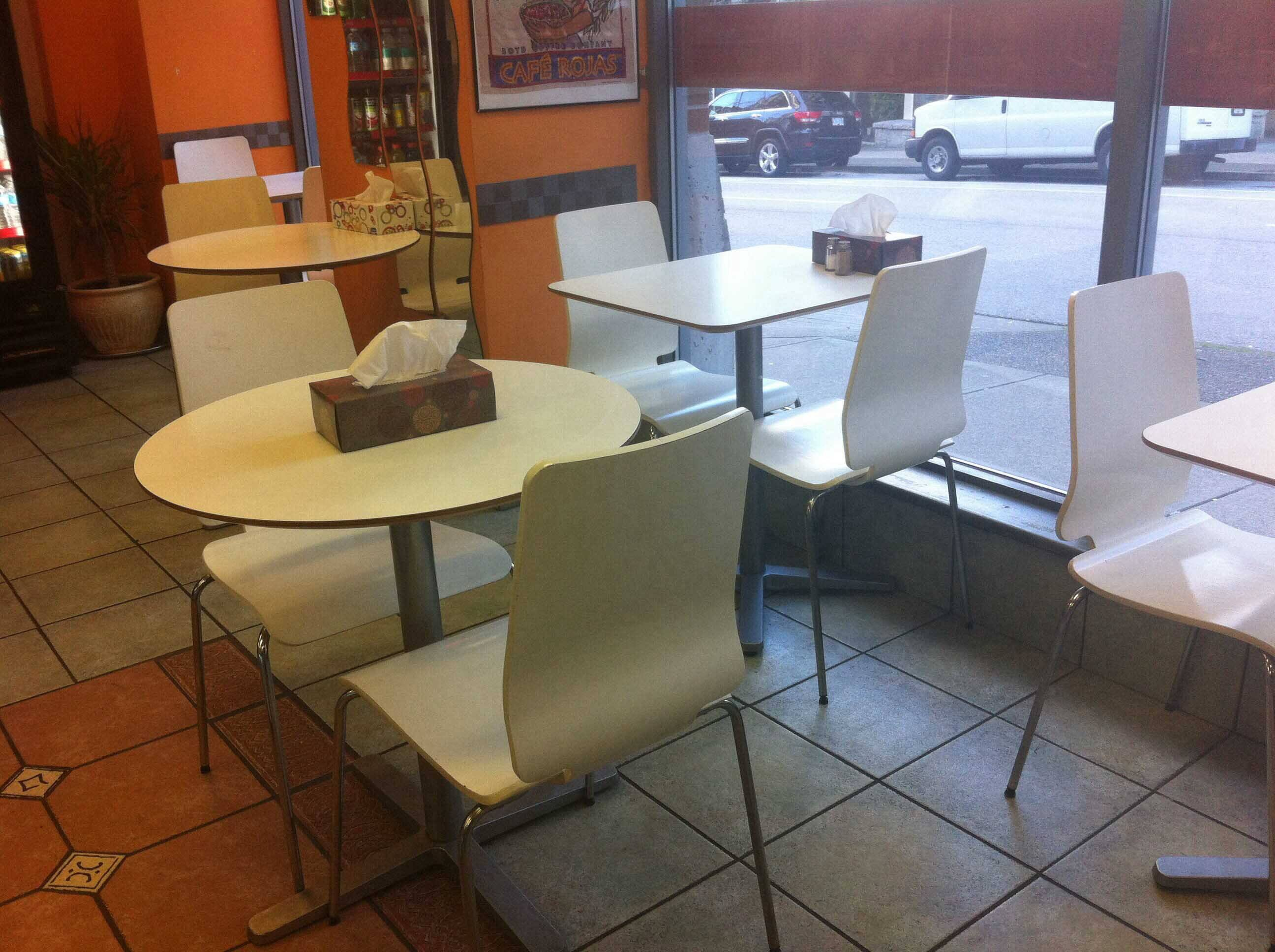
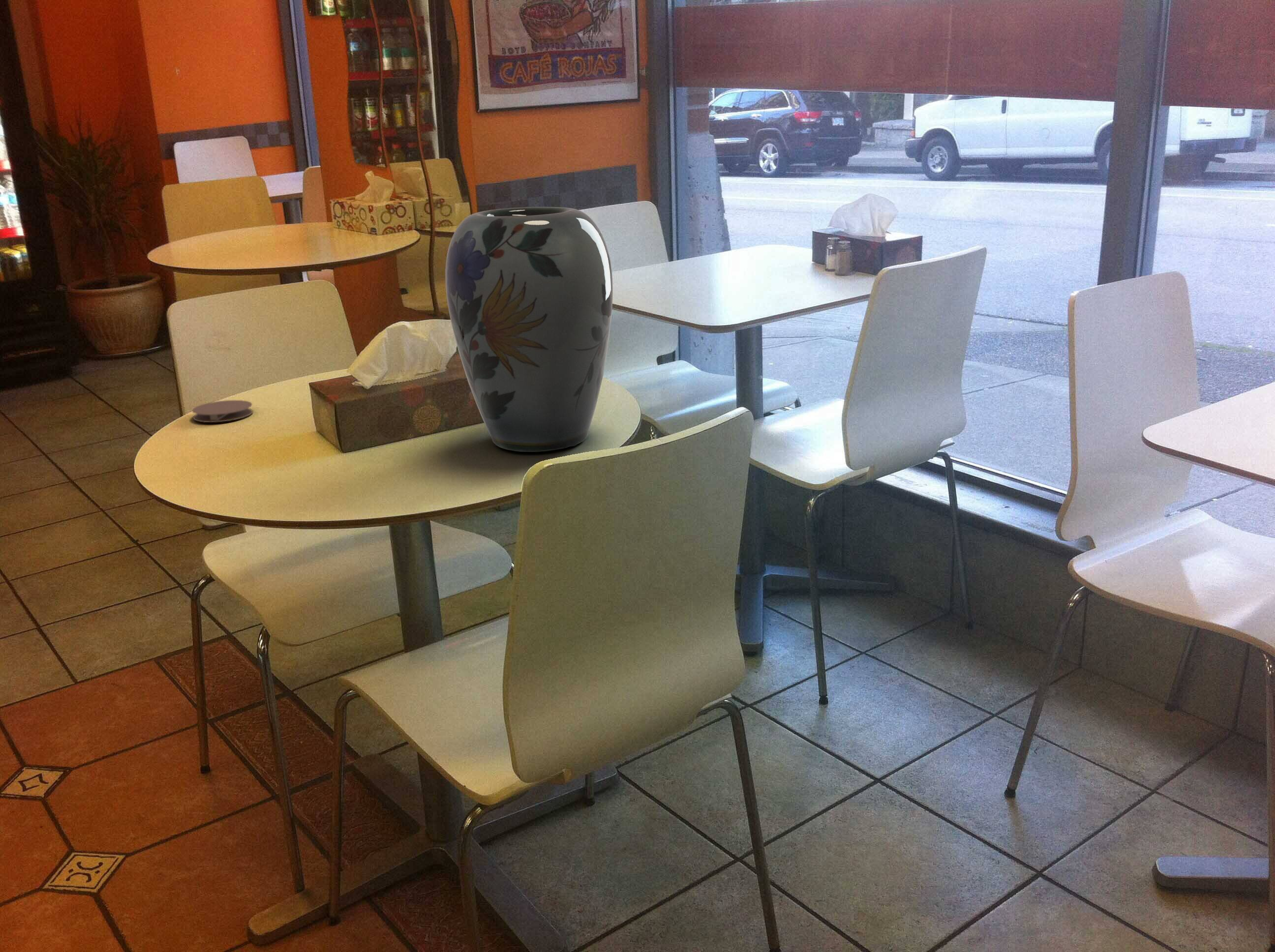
+ vase [445,207,613,452]
+ coaster [191,400,254,423]
